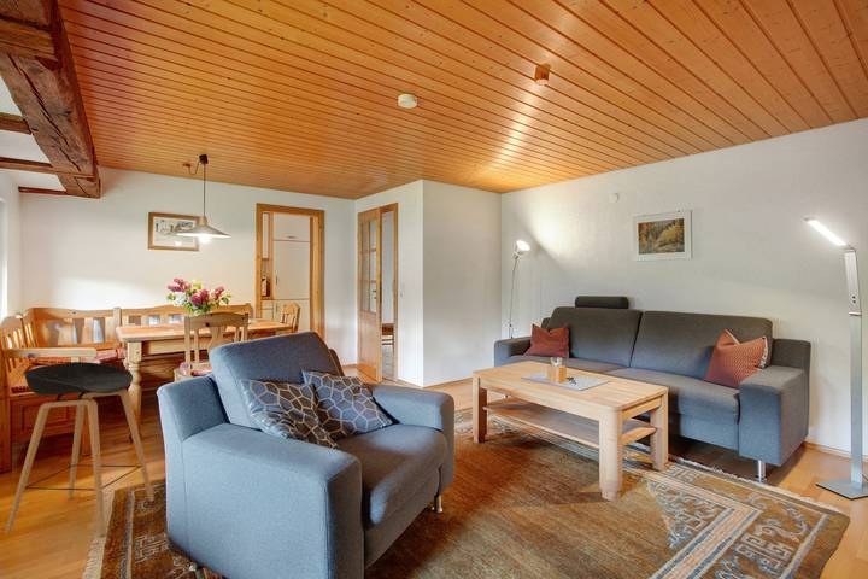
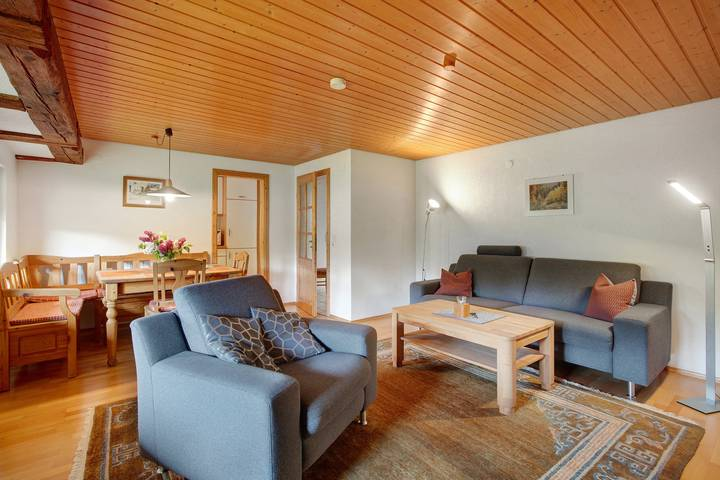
- stool [5,361,156,537]
